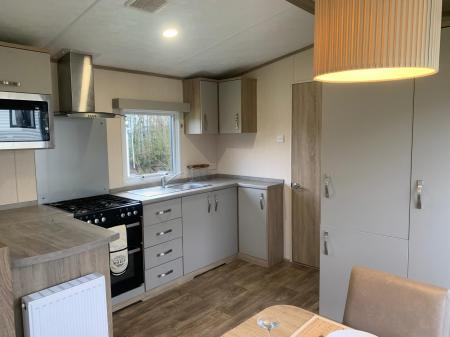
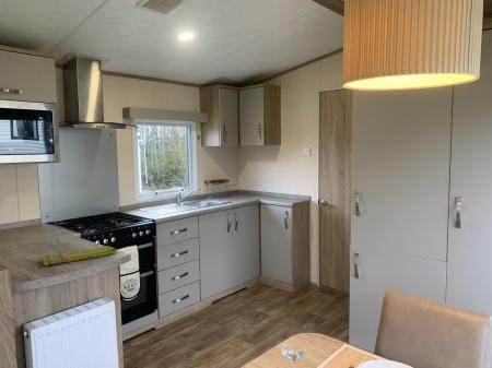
+ dish towel [39,246,117,266]
